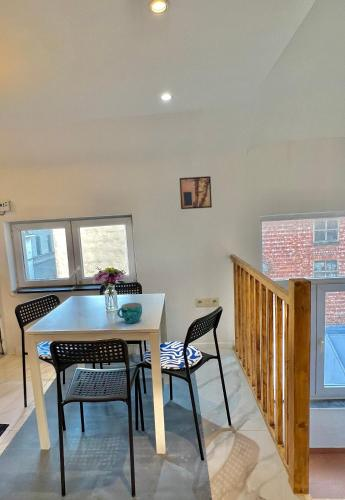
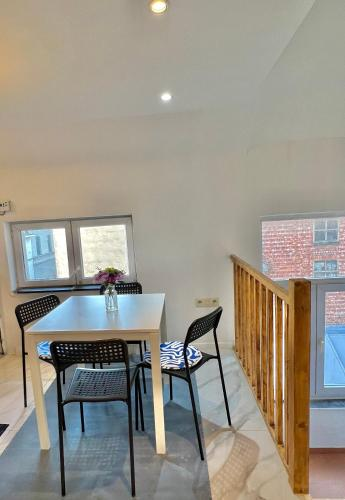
- cup [116,302,143,324]
- wall art [179,175,213,210]
